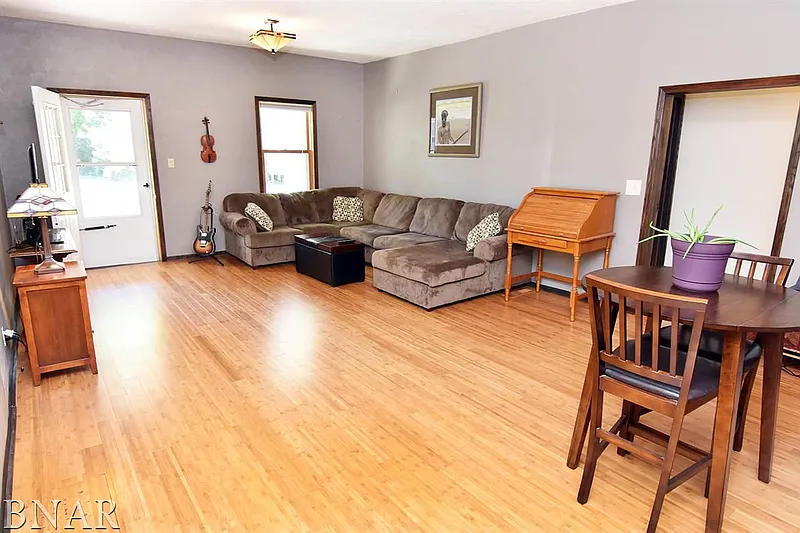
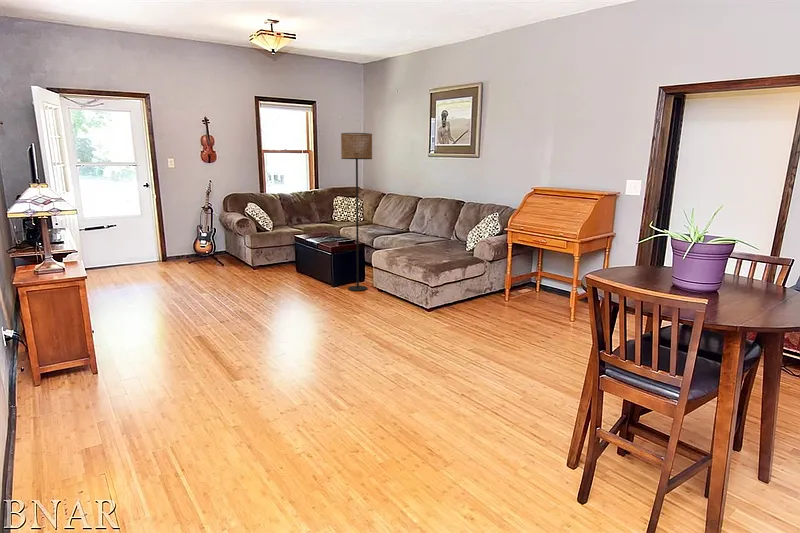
+ floor lamp [340,132,373,292]
